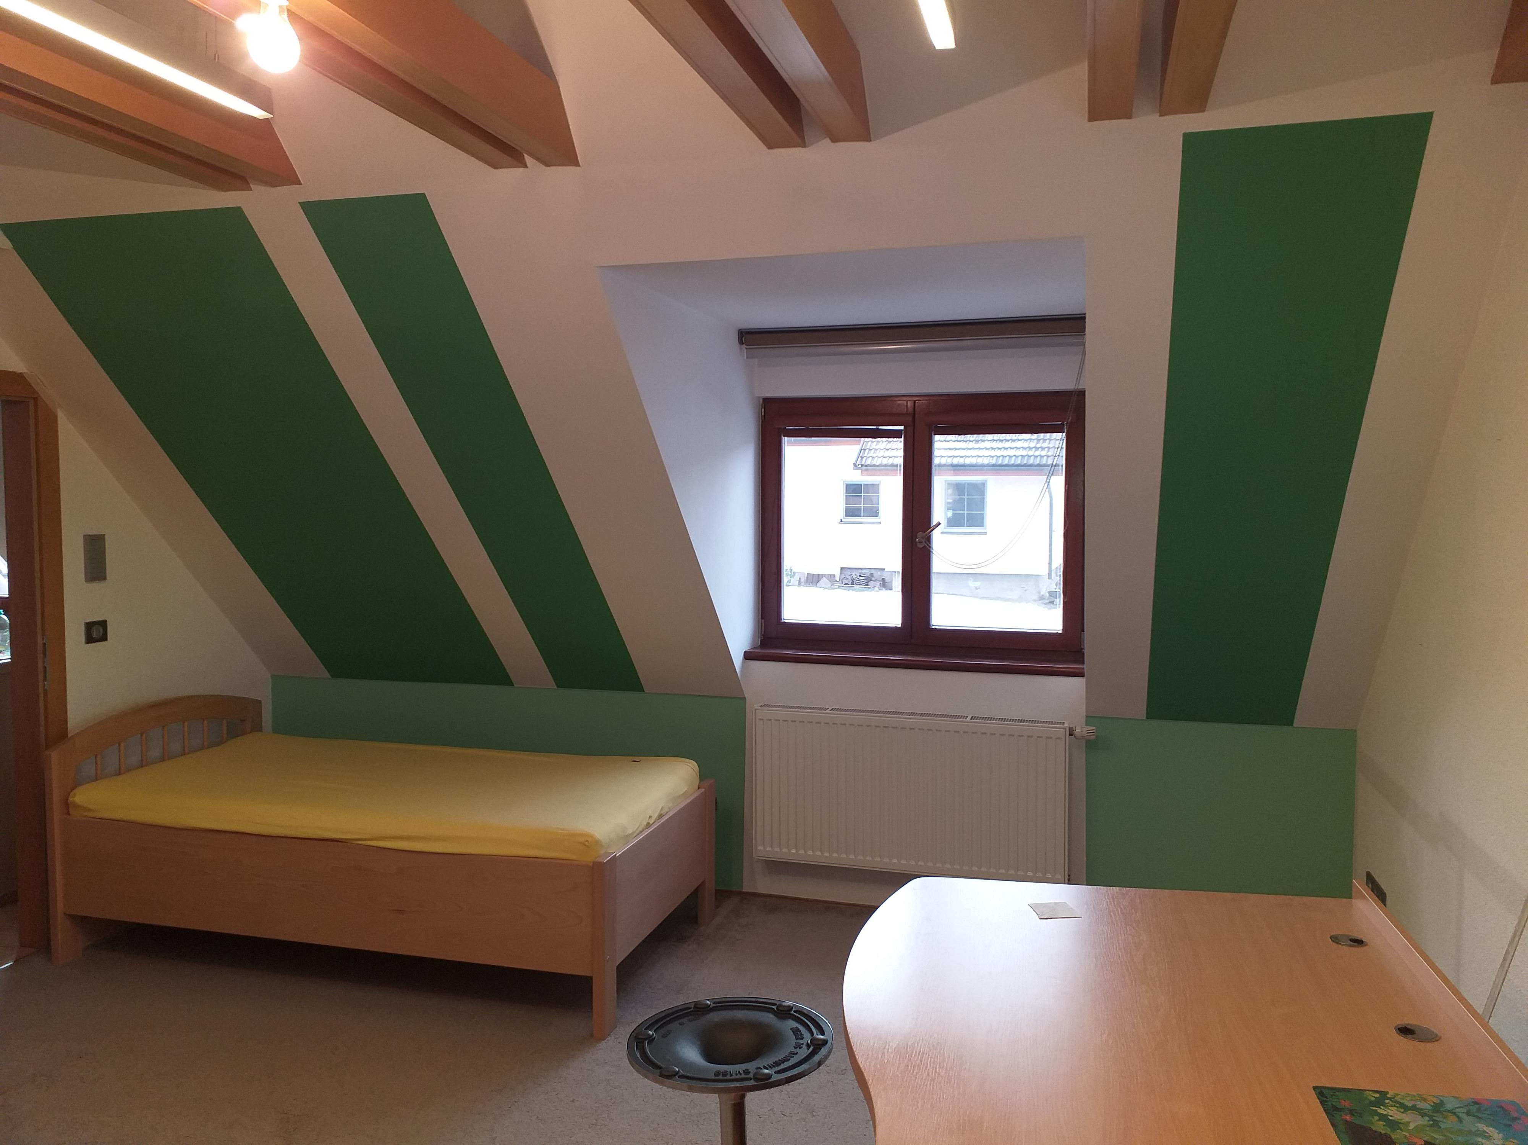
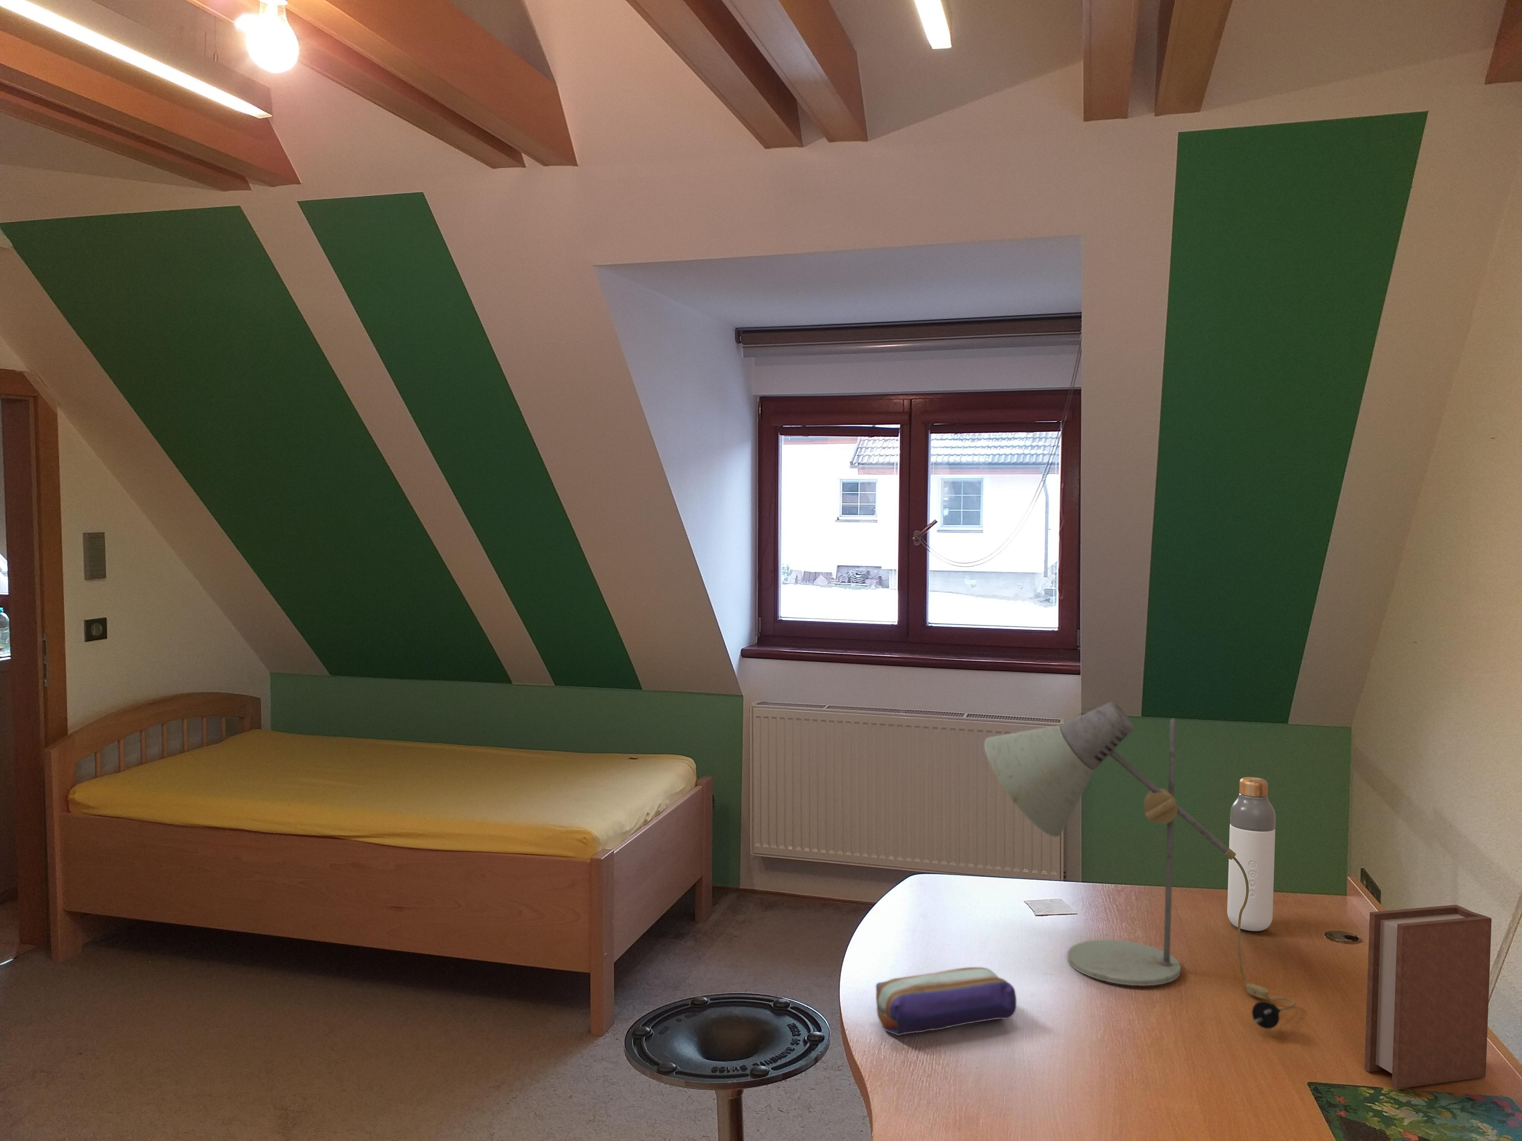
+ book [1364,905,1492,1089]
+ desk lamp [984,701,1297,1030]
+ bottle [1227,777,1276,931]
+ pencil case [876,967,1017,1036]
